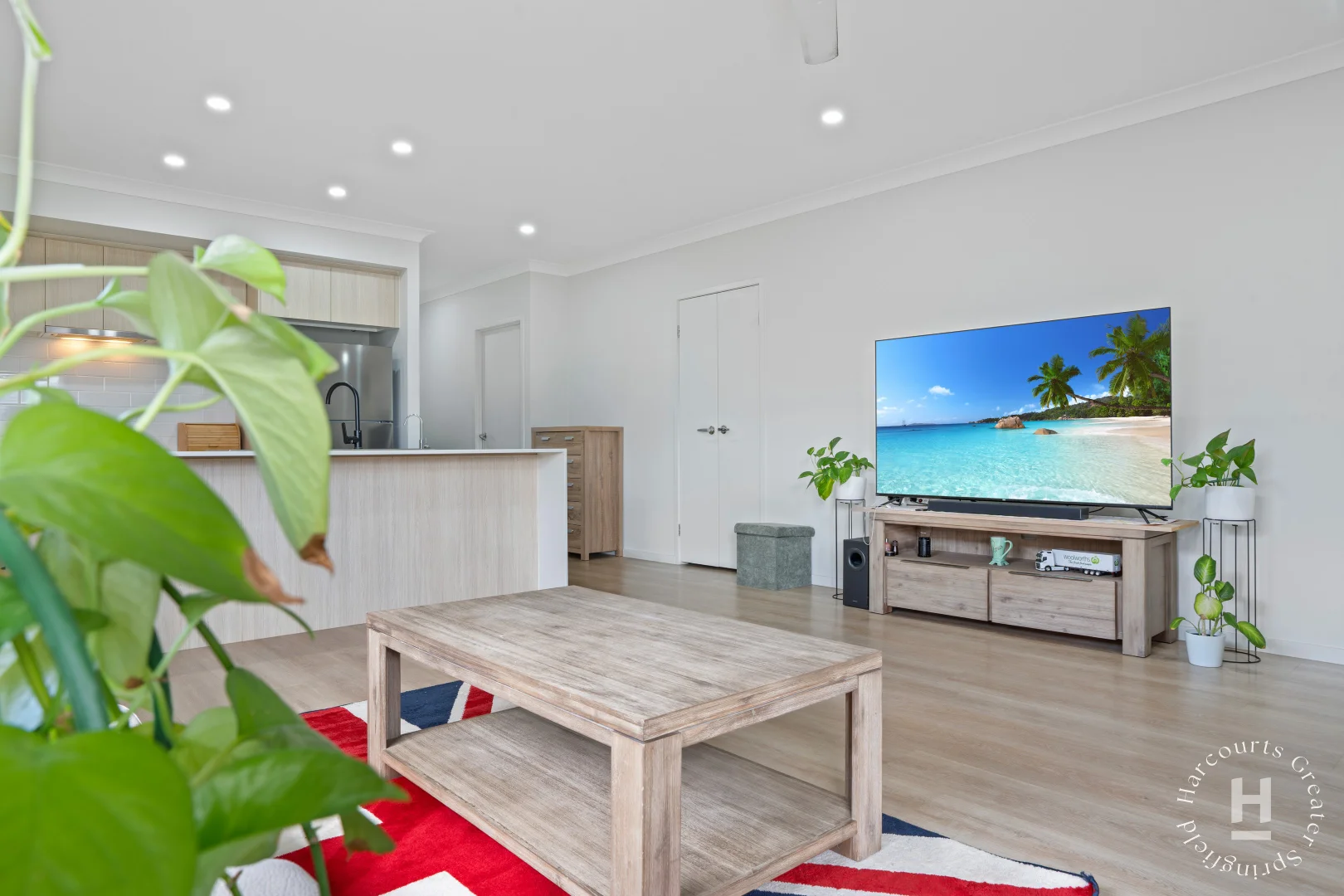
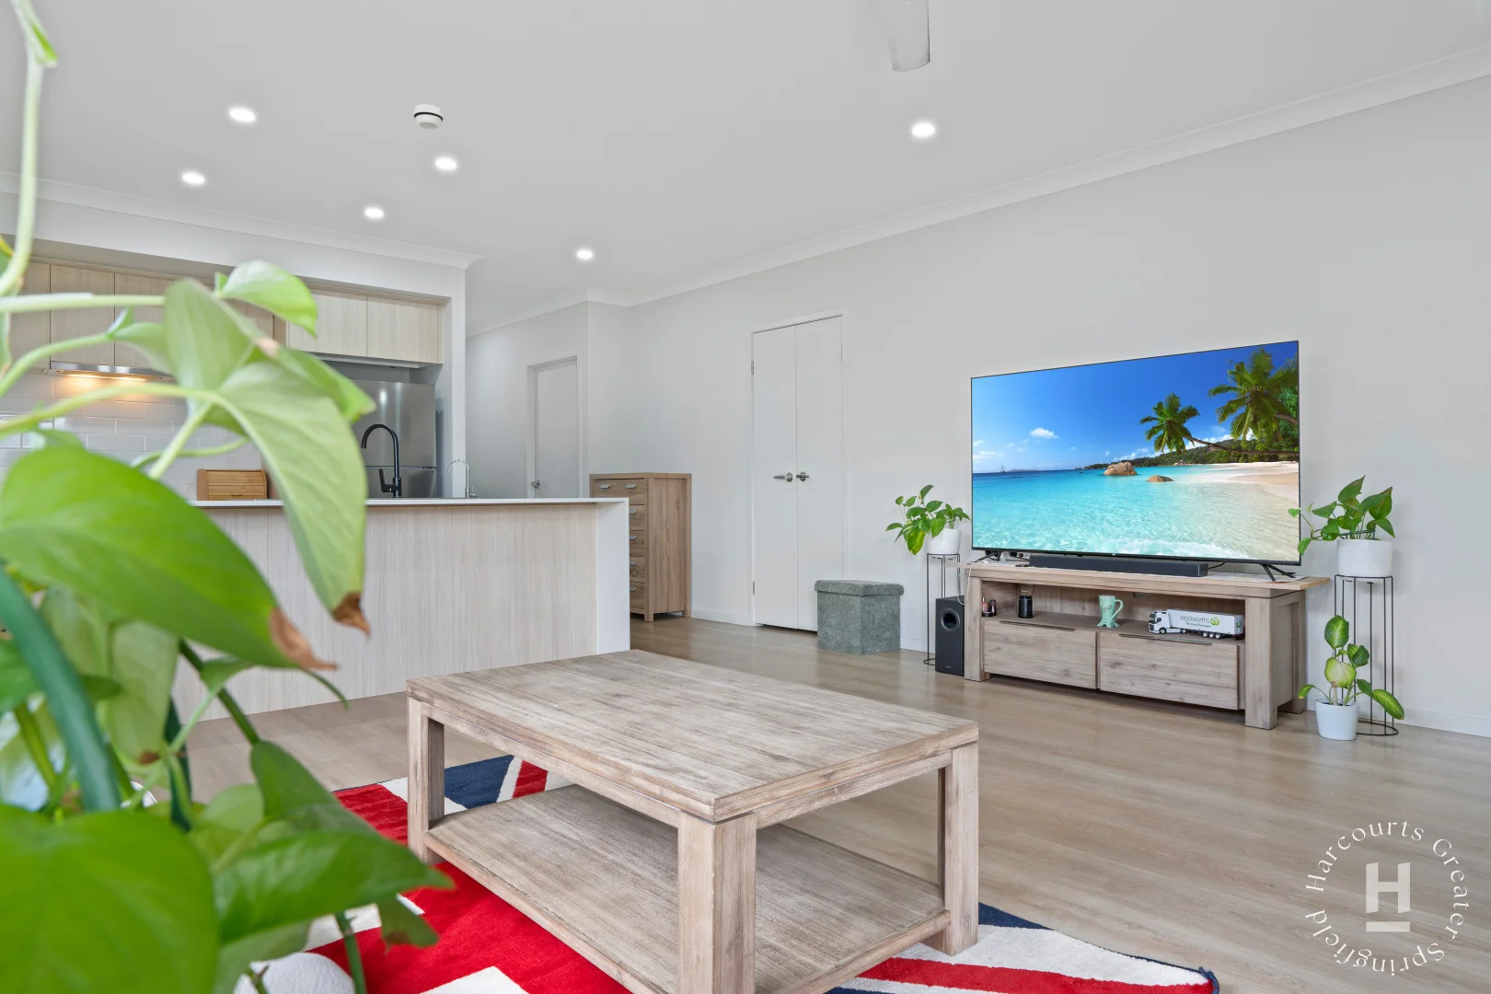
+ smoke detector [413,103,445,131]
